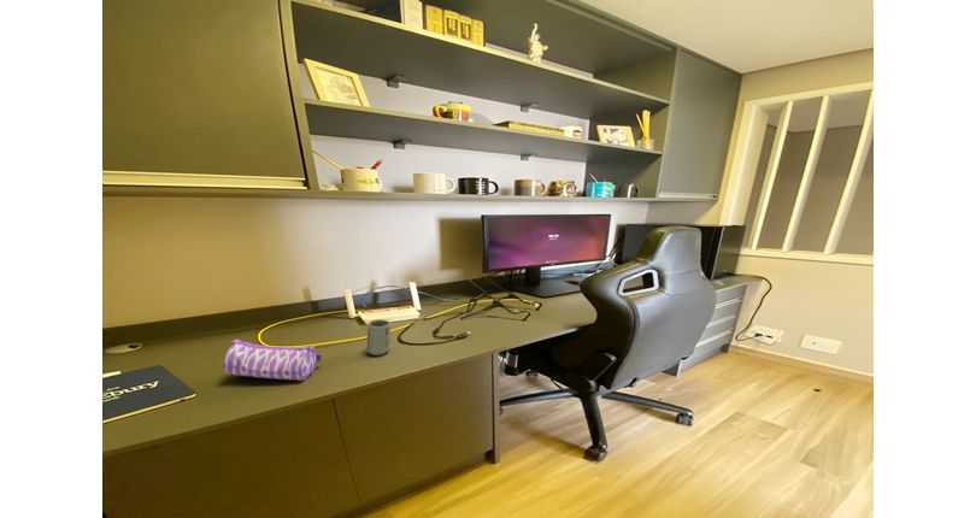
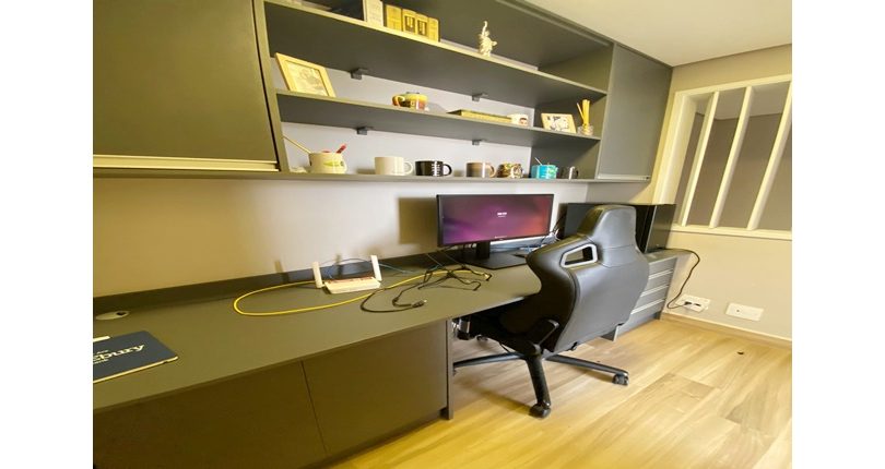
- pencil case [223,339,322,382]
- cup [366,318,392,357]
